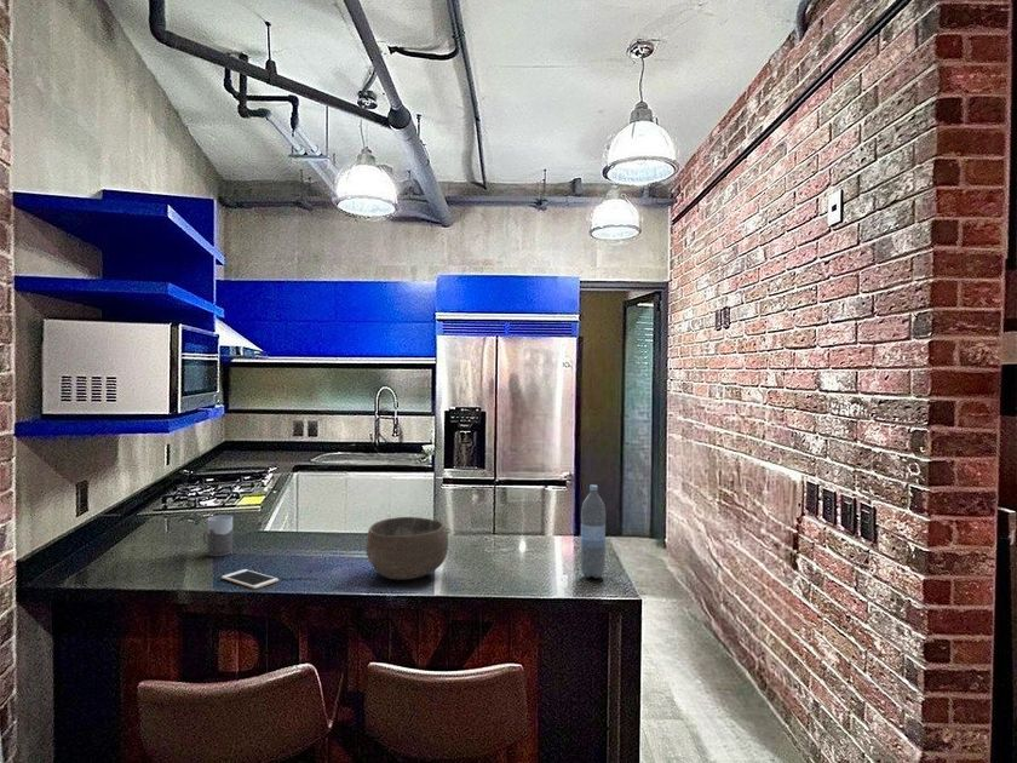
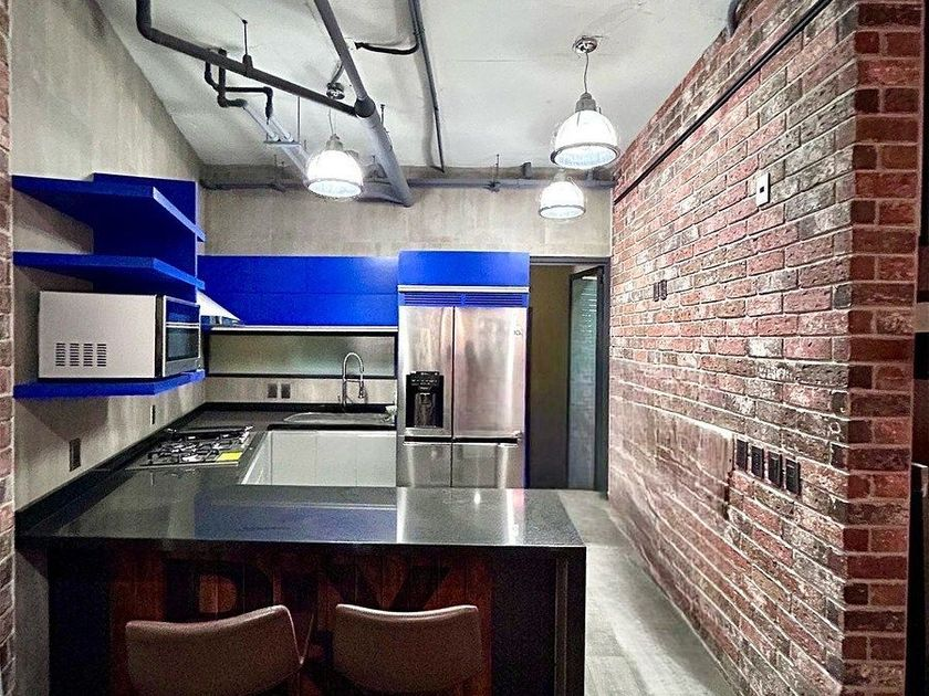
- cell phone [220,568,280,590]
- mug [202,514,235,557]
- bowl [364,516,449,580]
- water bottle [580,483,607,579]
